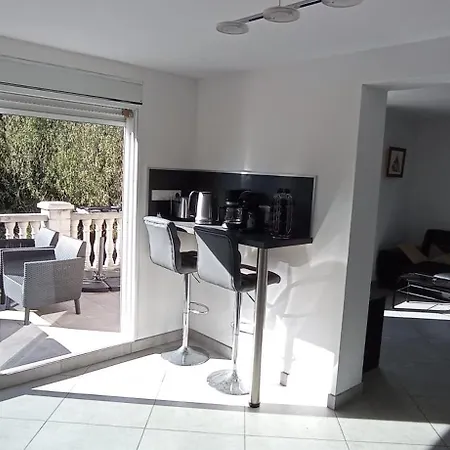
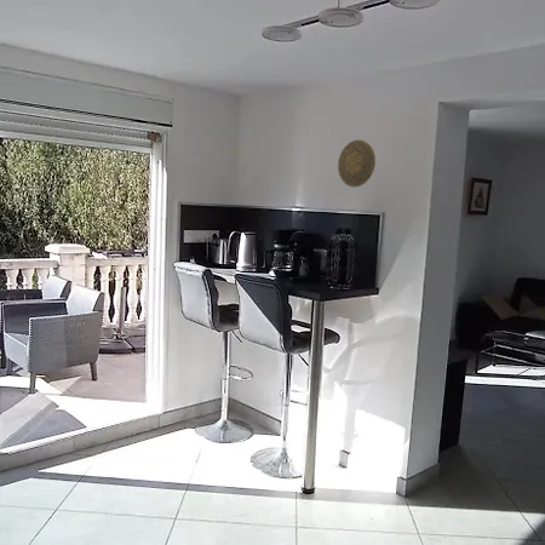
+ decorative plate [337,138,377,188]
